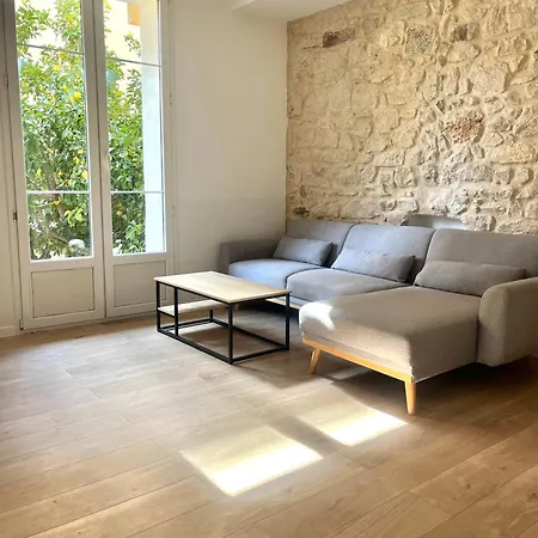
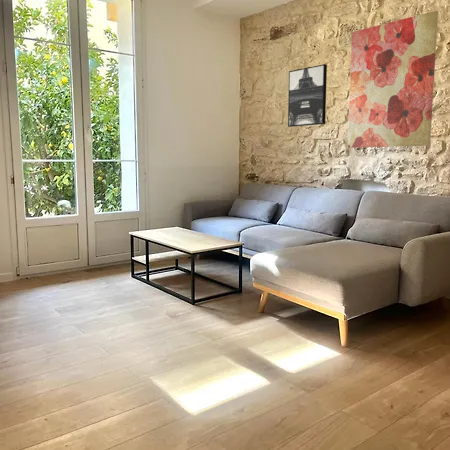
+ wall art [287,63,328,128]
+ wall art [347,10,439,149]
